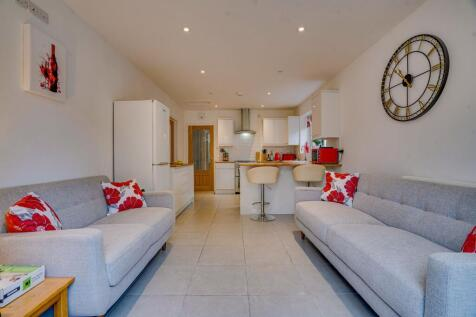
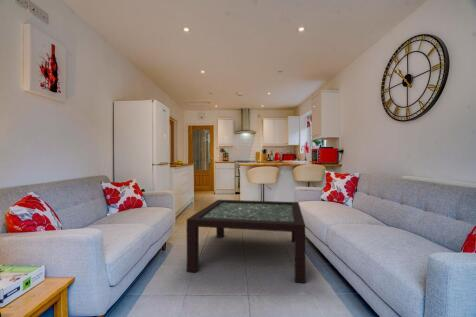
+ coffee table [186,199,306,284]
